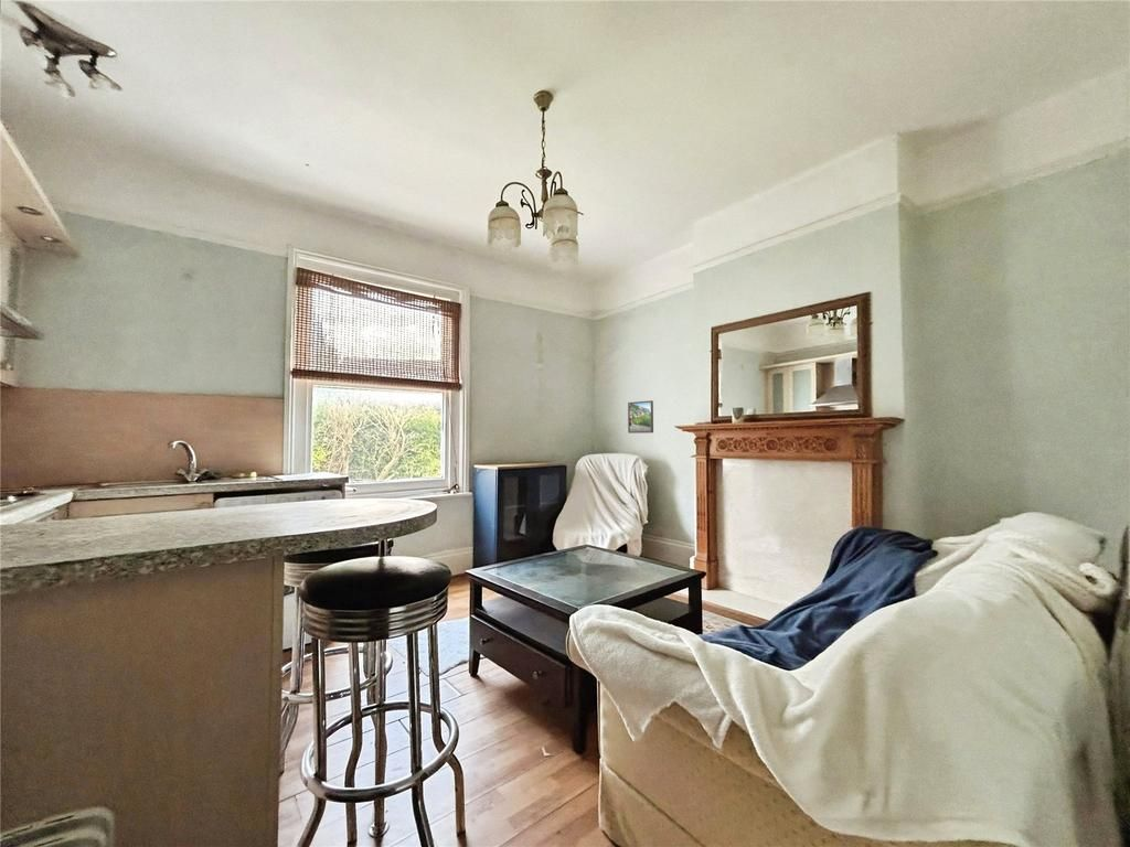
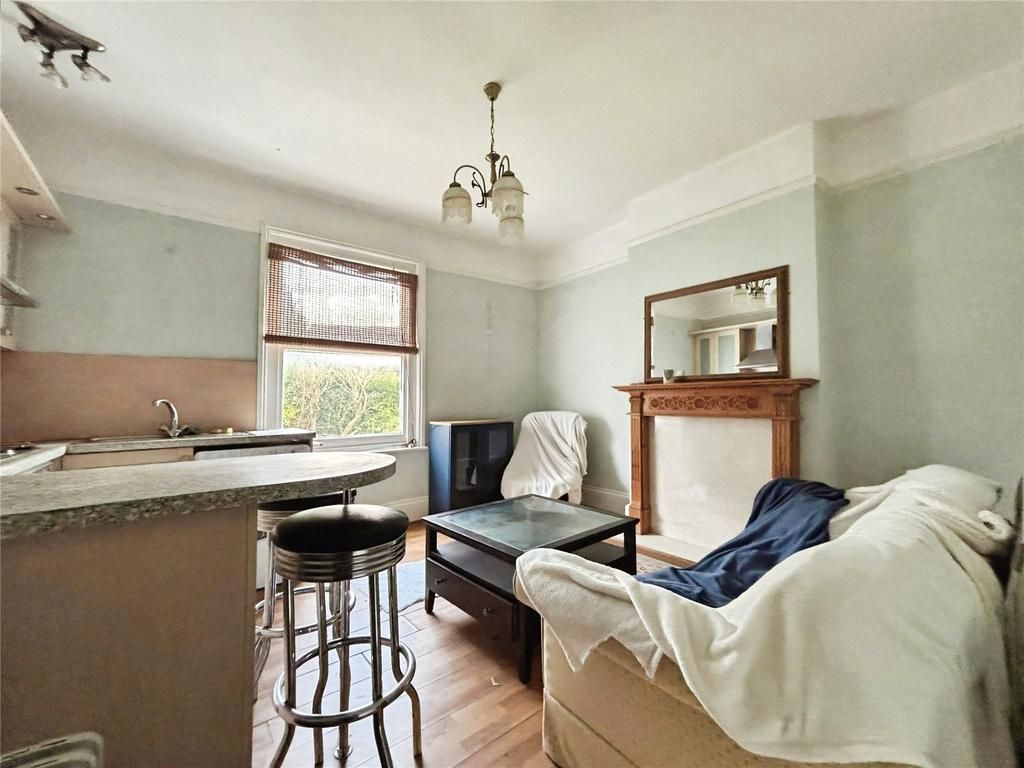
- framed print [627,399,654,435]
